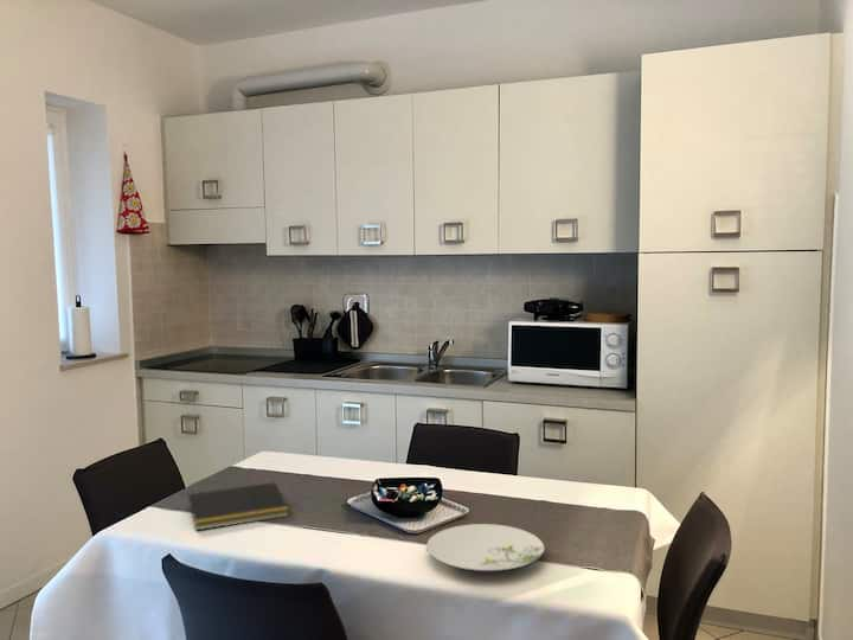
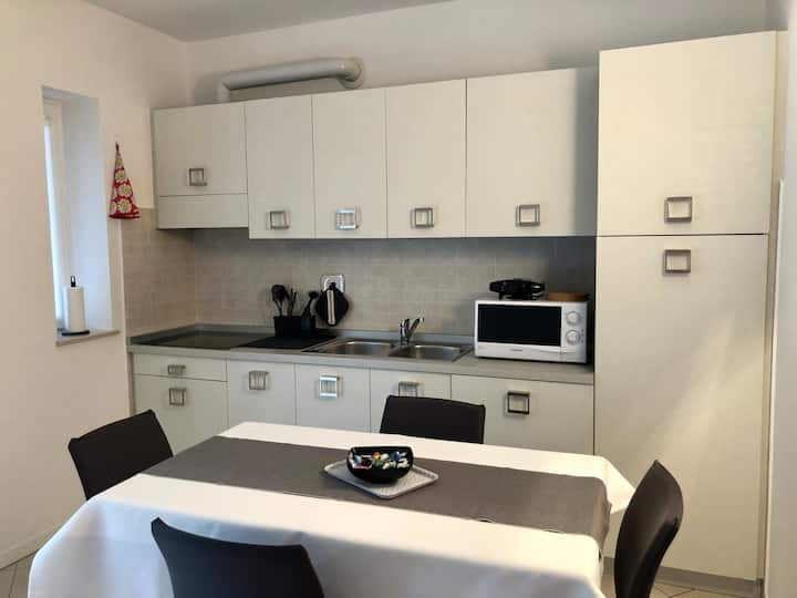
- notepad [186,481,290,532]
- plate [425,523,546,572]
